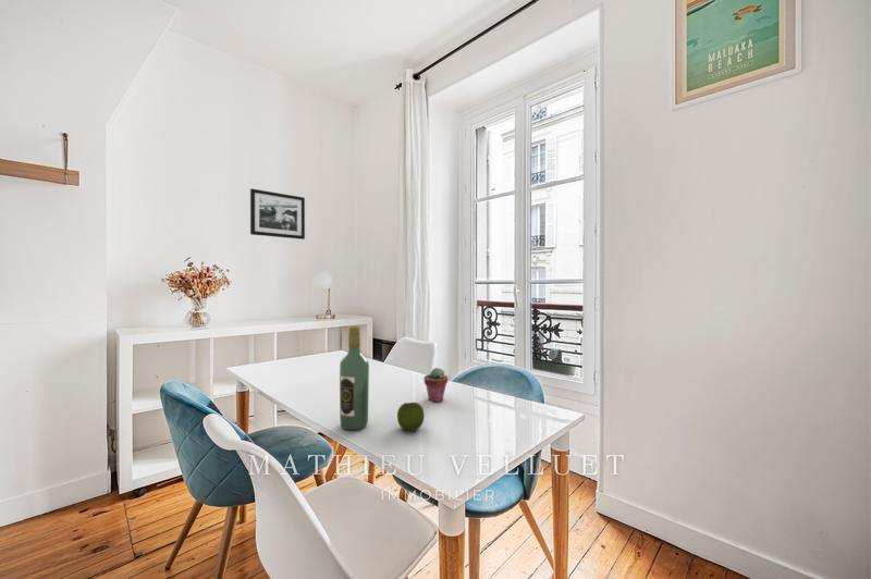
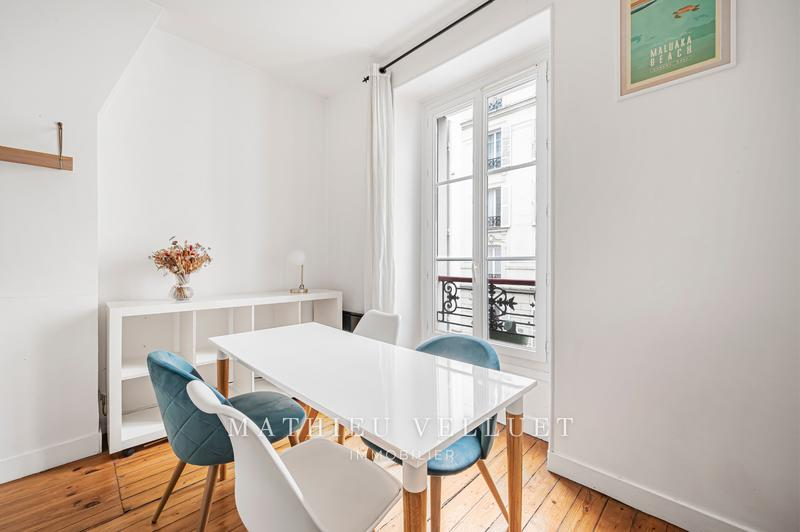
- potted succulent [422,367,450,403]
- wine bottle [339,325,370,431]
- apple [396,402,426,432]
- picture frame [249,187,306,241]
